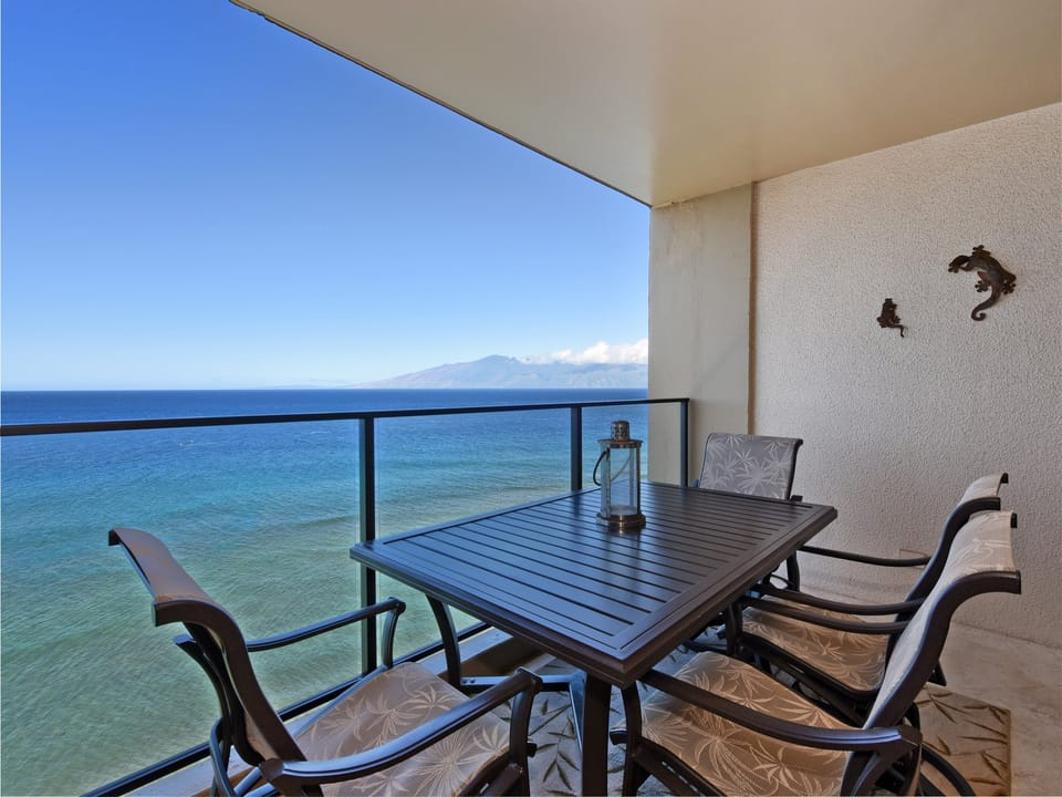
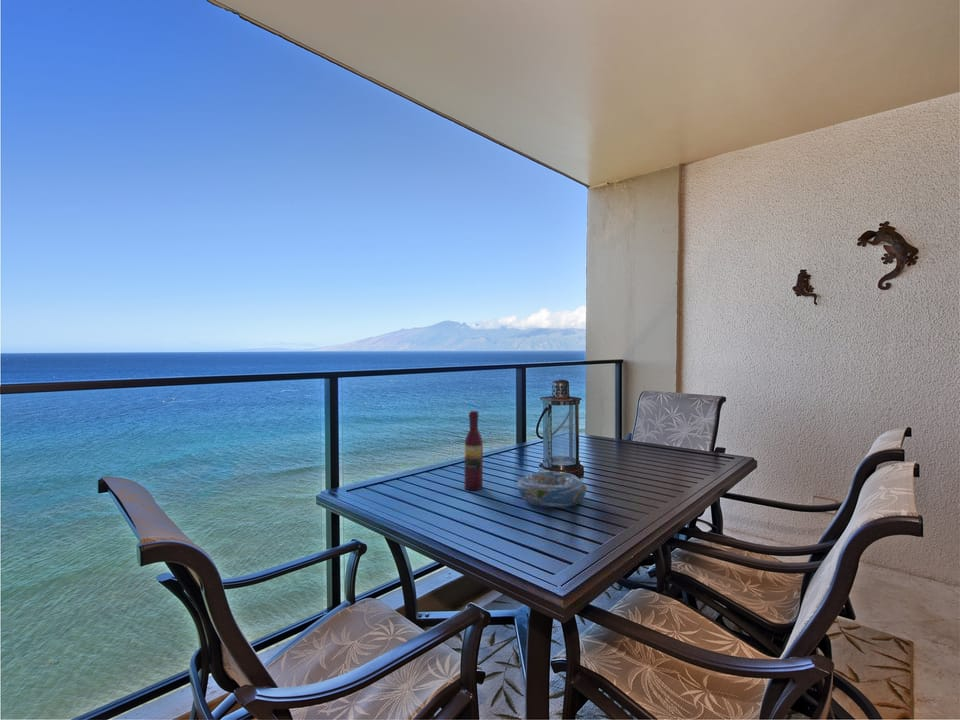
+ decorative bowl [516,470,588,509]
+ wine bottle [463,410,484,491]
